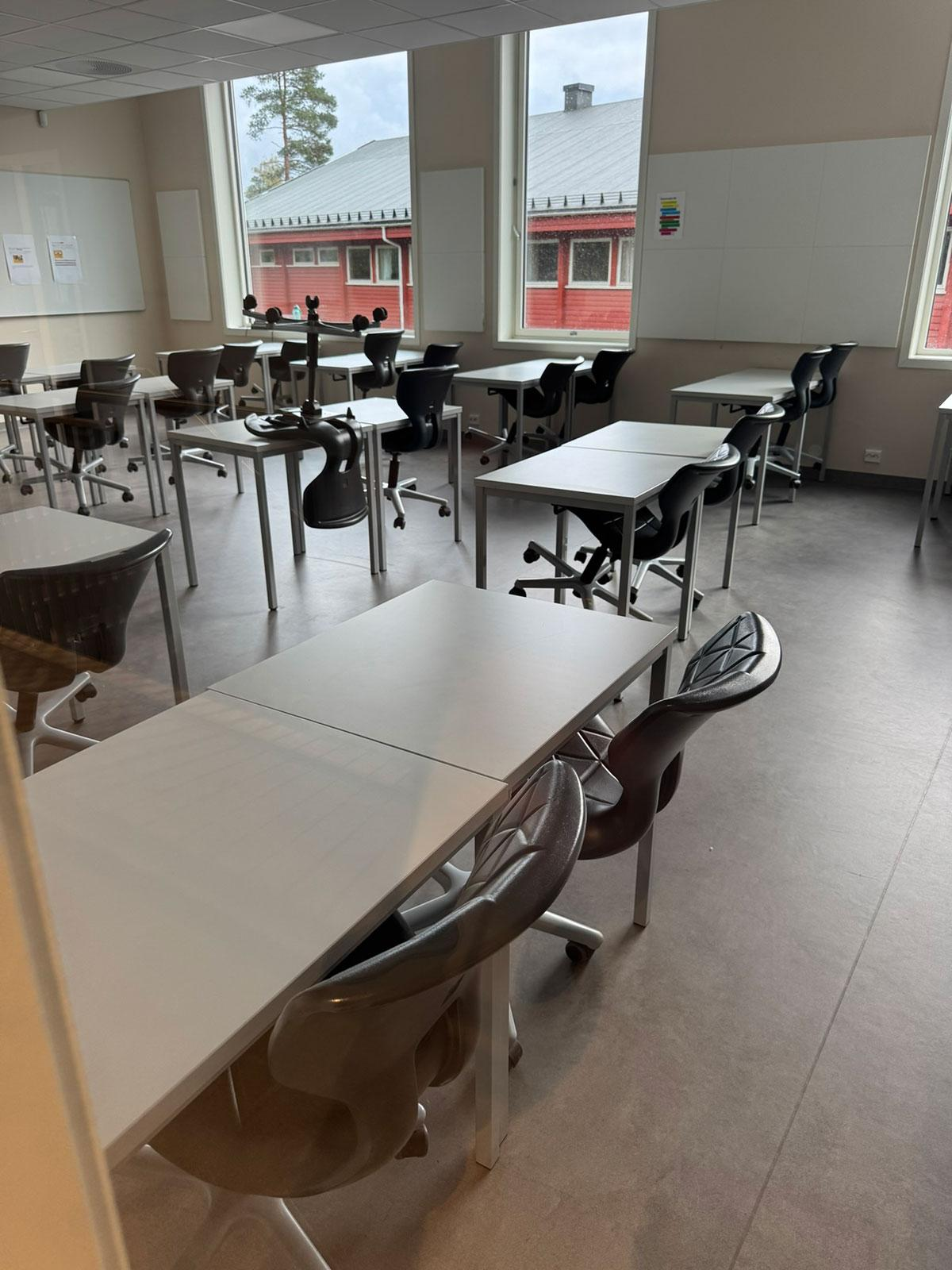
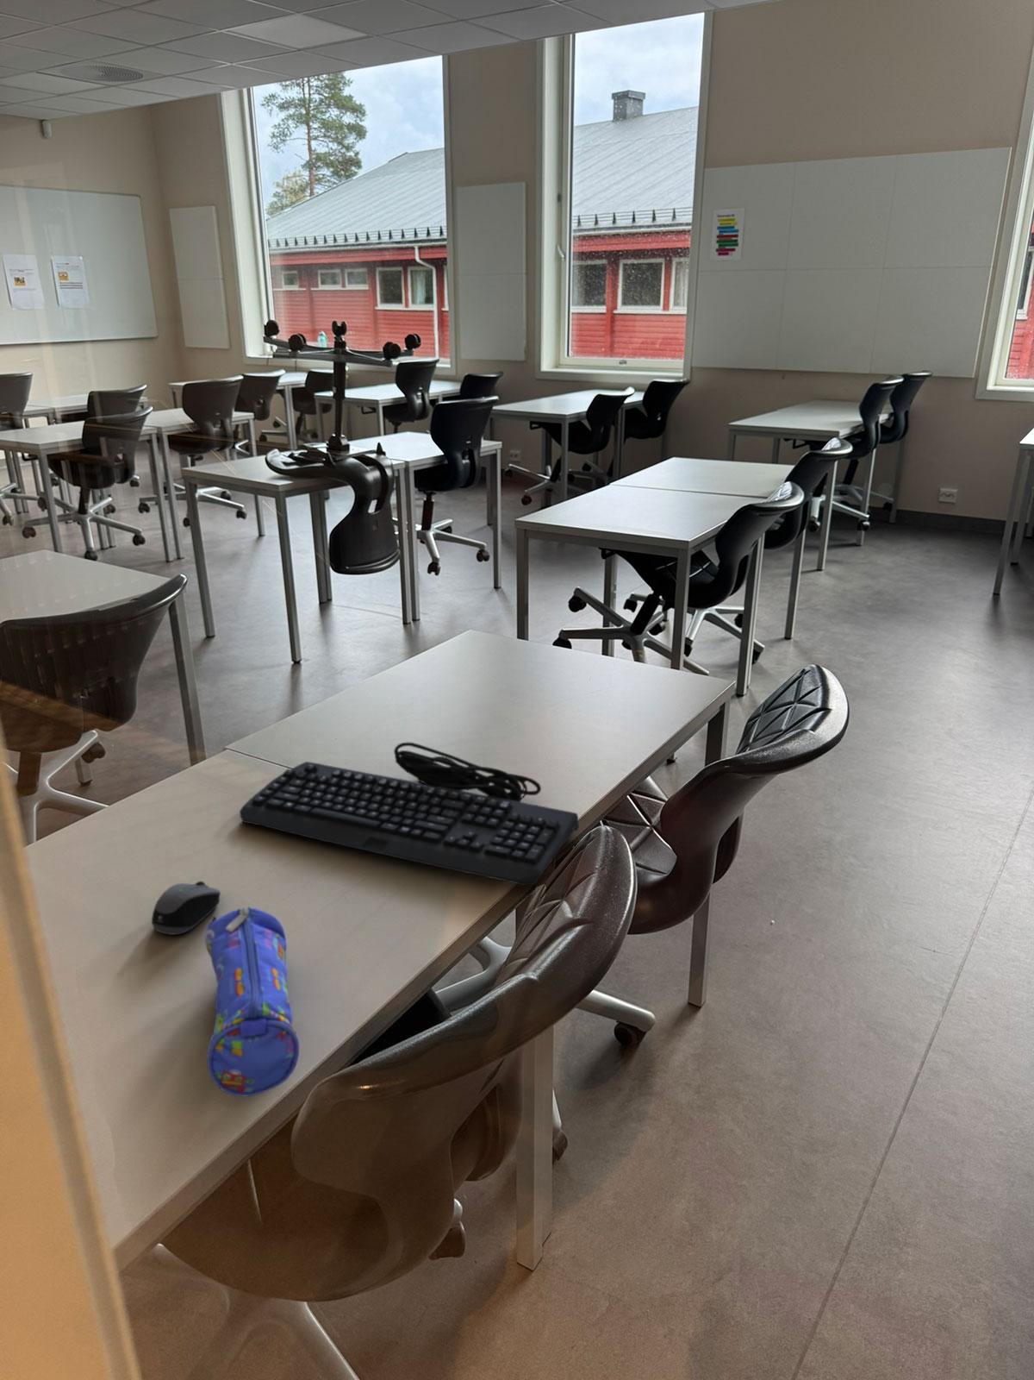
+ pencil case [204,906,300,1097]
+ keyboard [239,742,580,886]
+ computer mouse [151,880,222,936]
